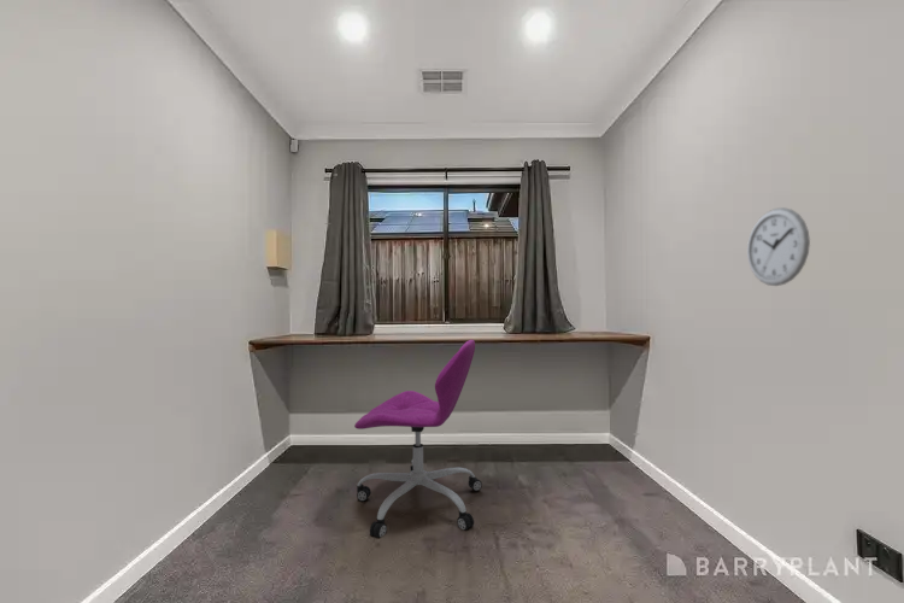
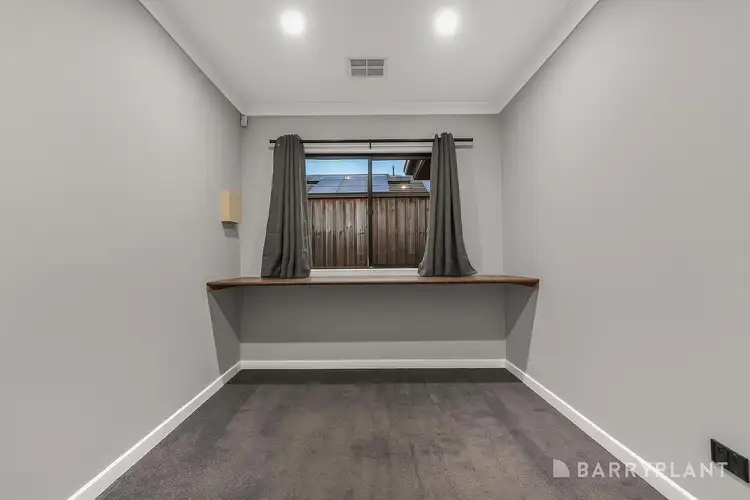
- wall clock [746,206,811,287]
- office chair [353,339,483,539]
